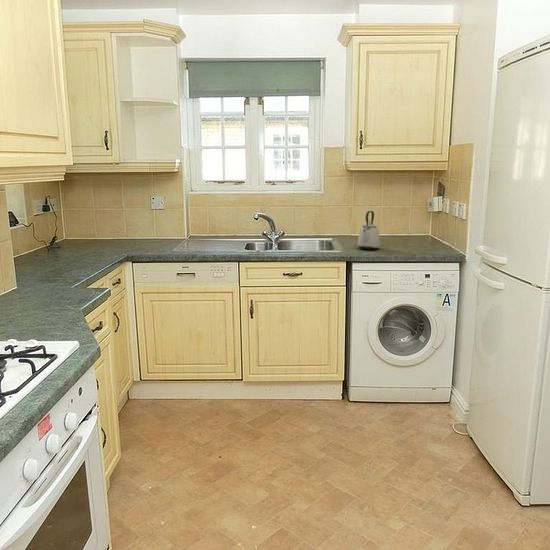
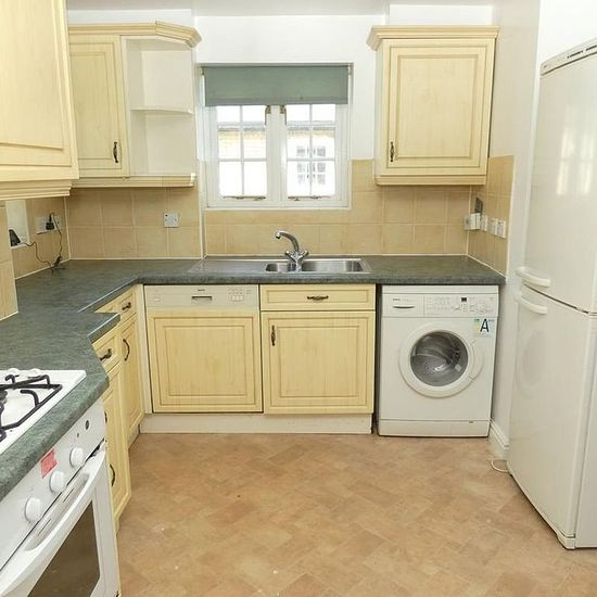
- kettle [357,210,381,251]
